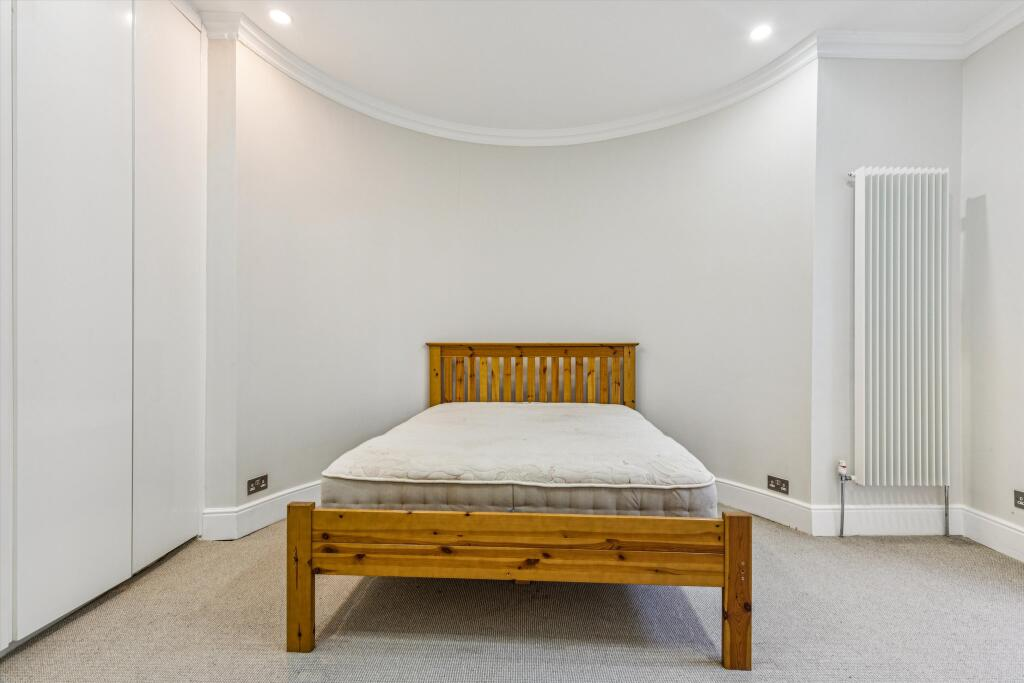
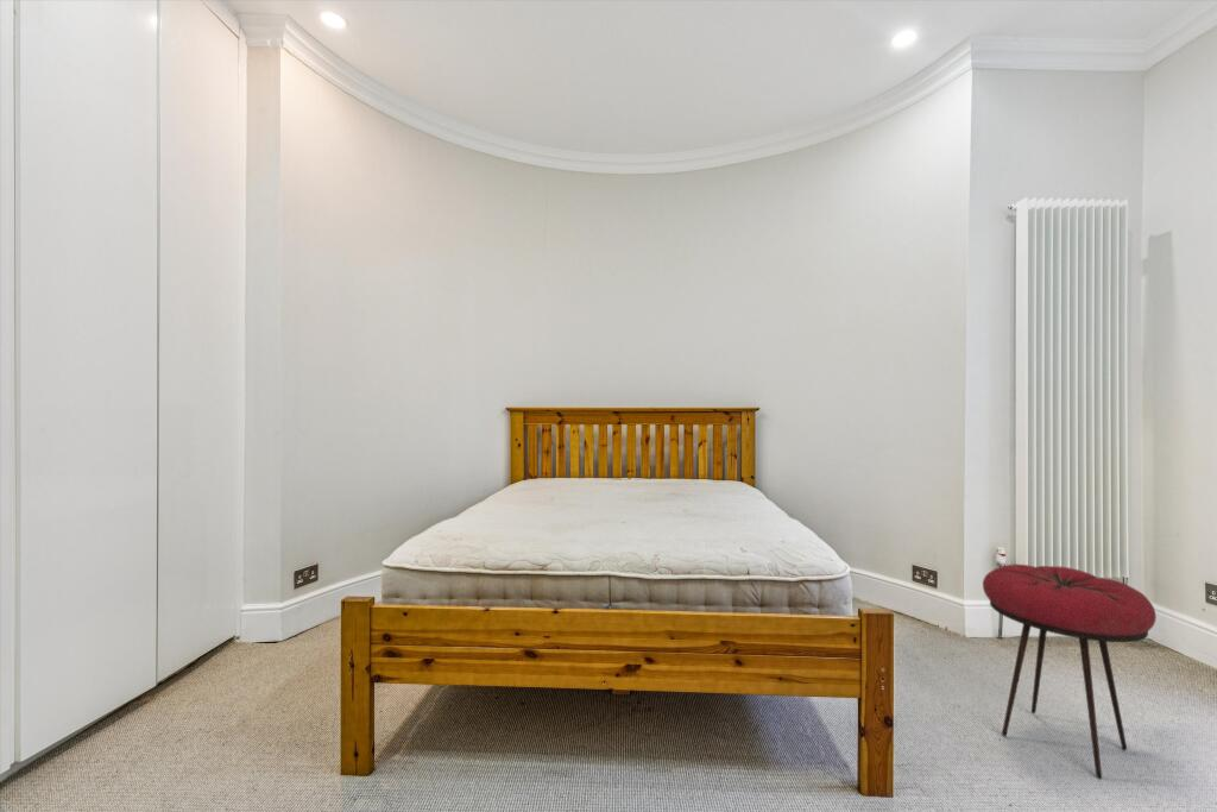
+ stool [982,564,1158,780]
